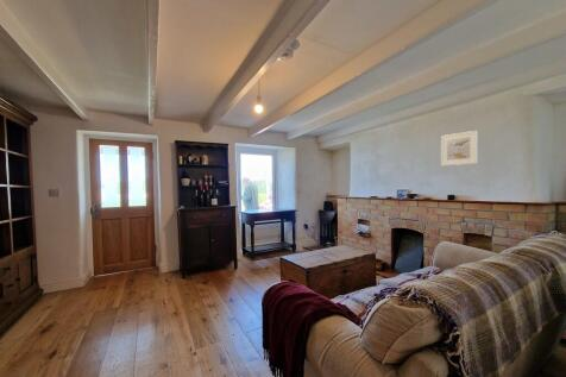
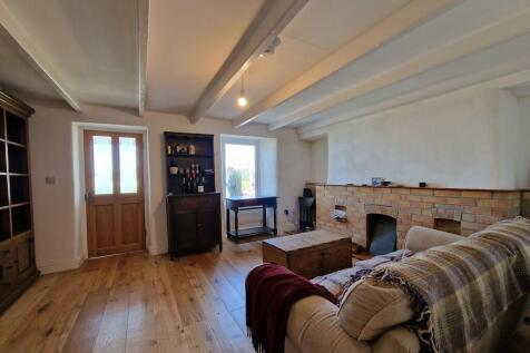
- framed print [440,130,478,166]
